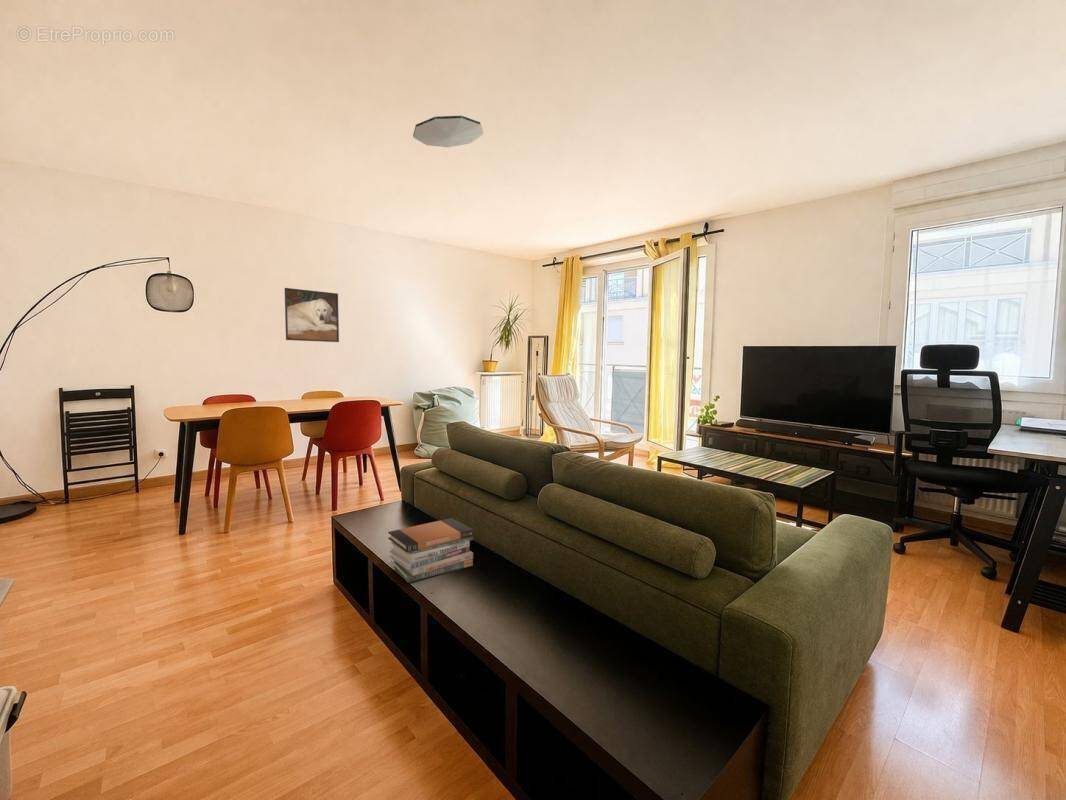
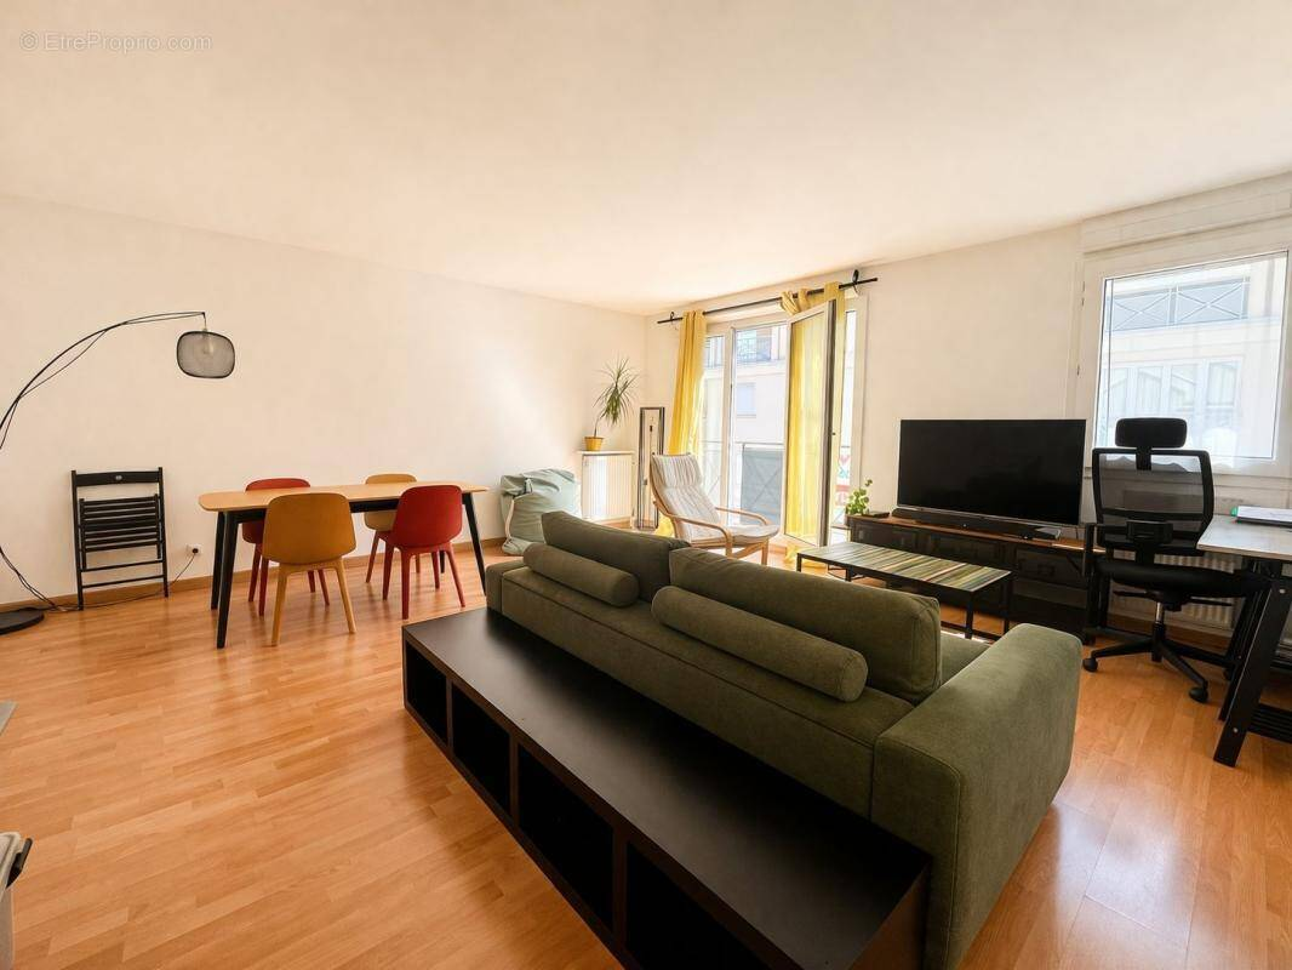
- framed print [284,287,340,343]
- ceiling light [412,115,484,148]
- book stack [387,517,474,583]
